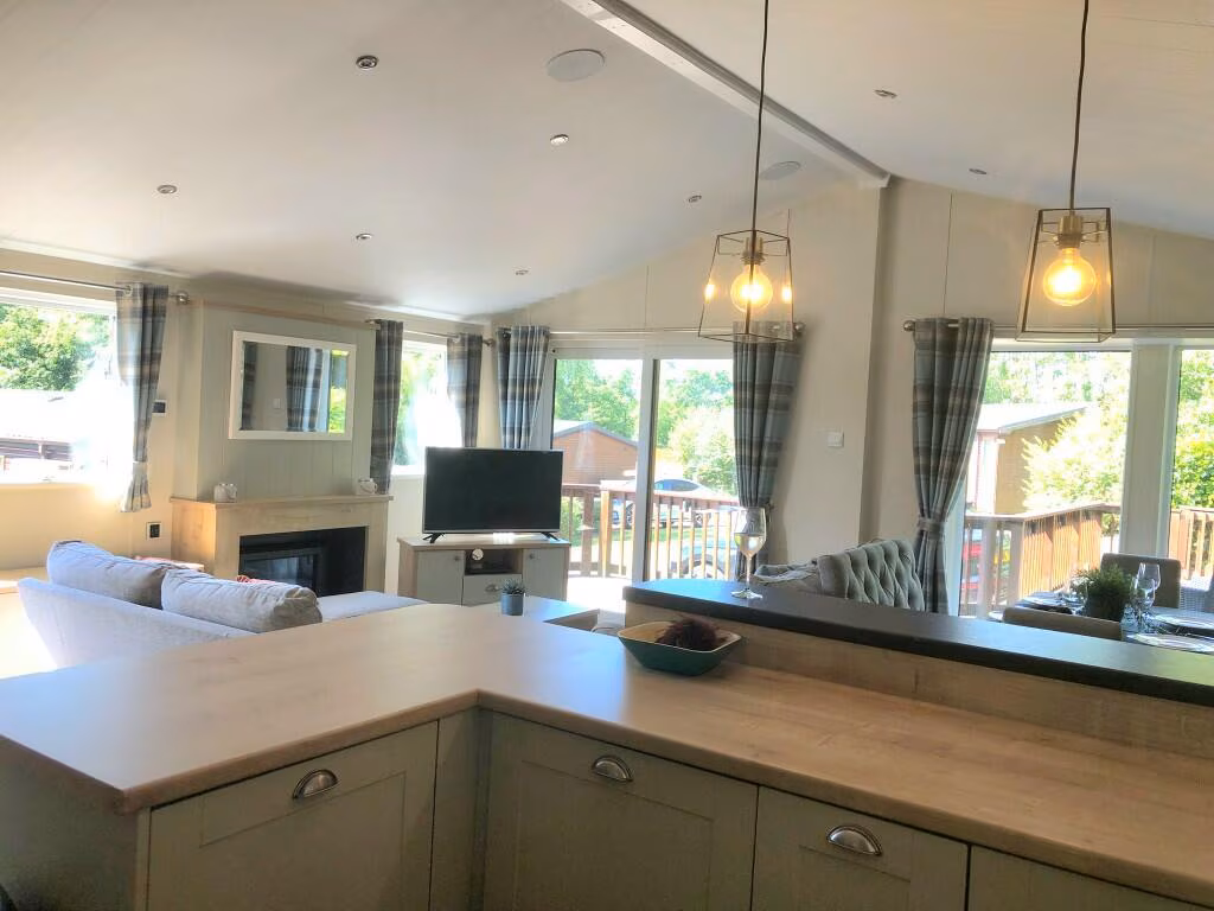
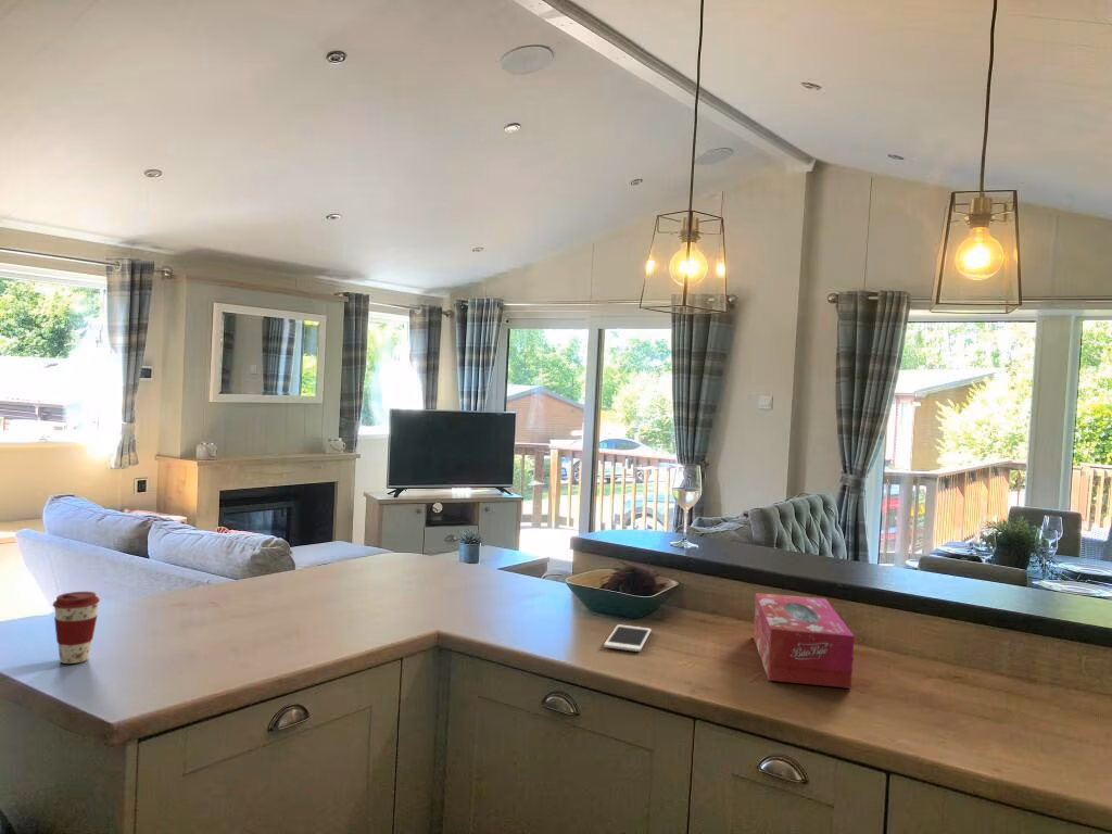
+ coffee cup [51,591,101,665]
+ cell phone [603,623,653,653]
+ tissue box [753,592,855,690]
